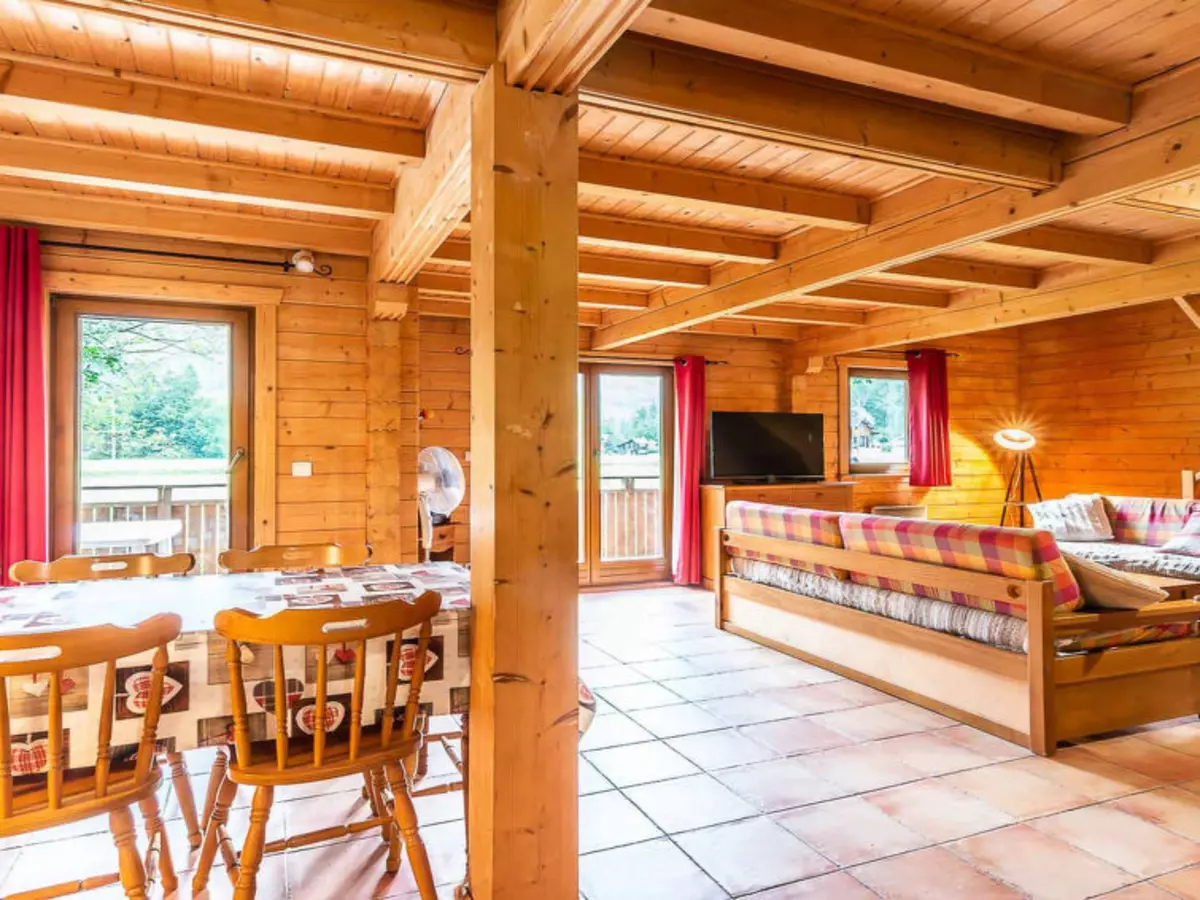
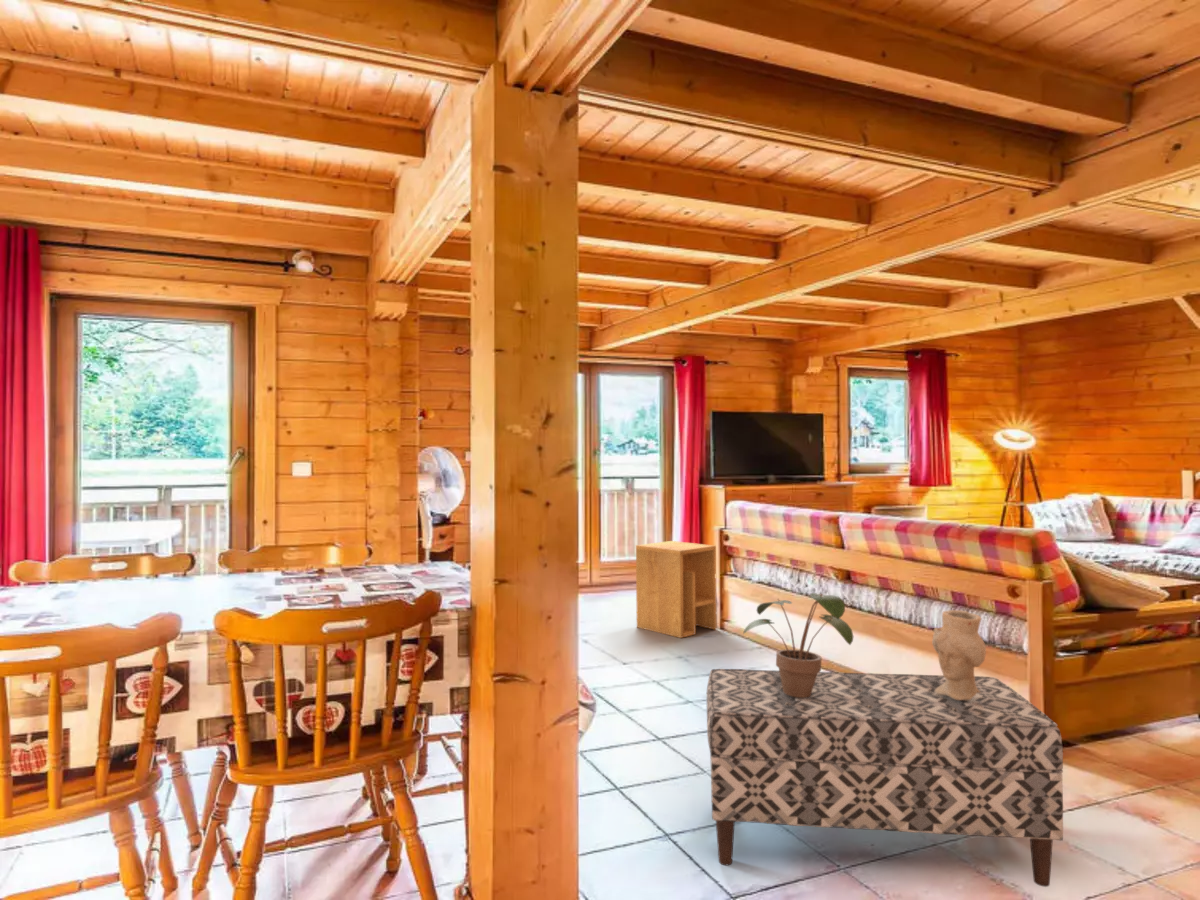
+ bench [706,668,1064,888]
+ potted plant [742,592,854,697]
+ side table [635,540,718,639]
+ decorative vase [931,609,987,700]
